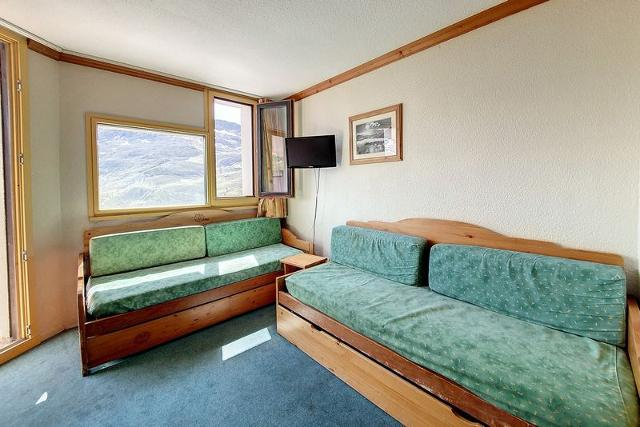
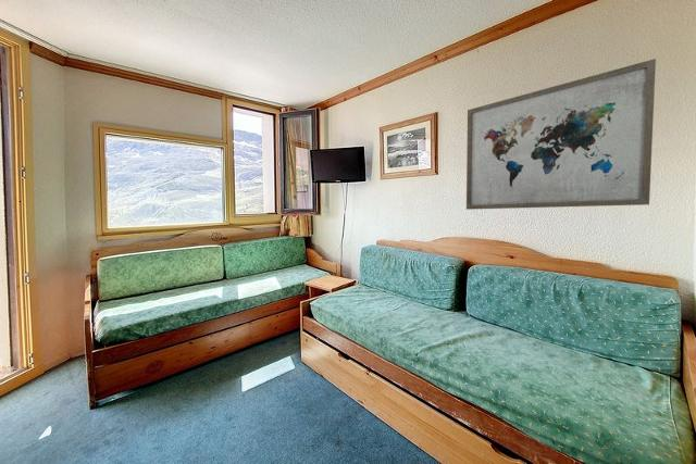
+ wall art [465,58,657,211]
